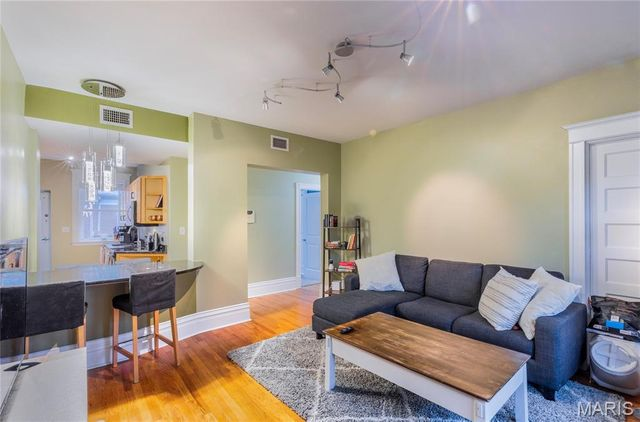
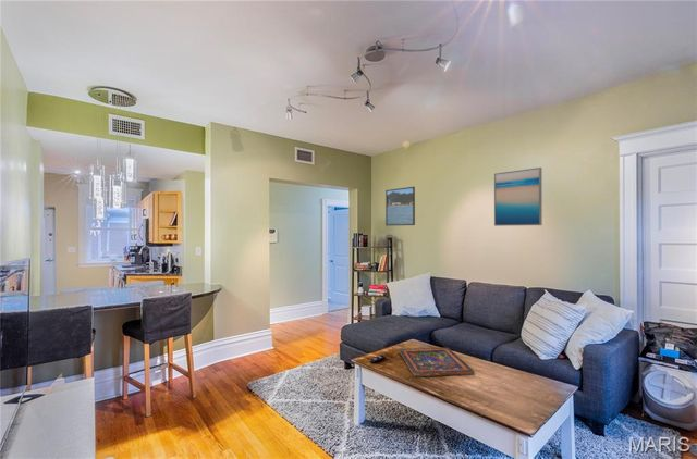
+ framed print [384,186,416,226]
+ wall art [493,166,543,227]
+ painted panel [398,347,476,377]
